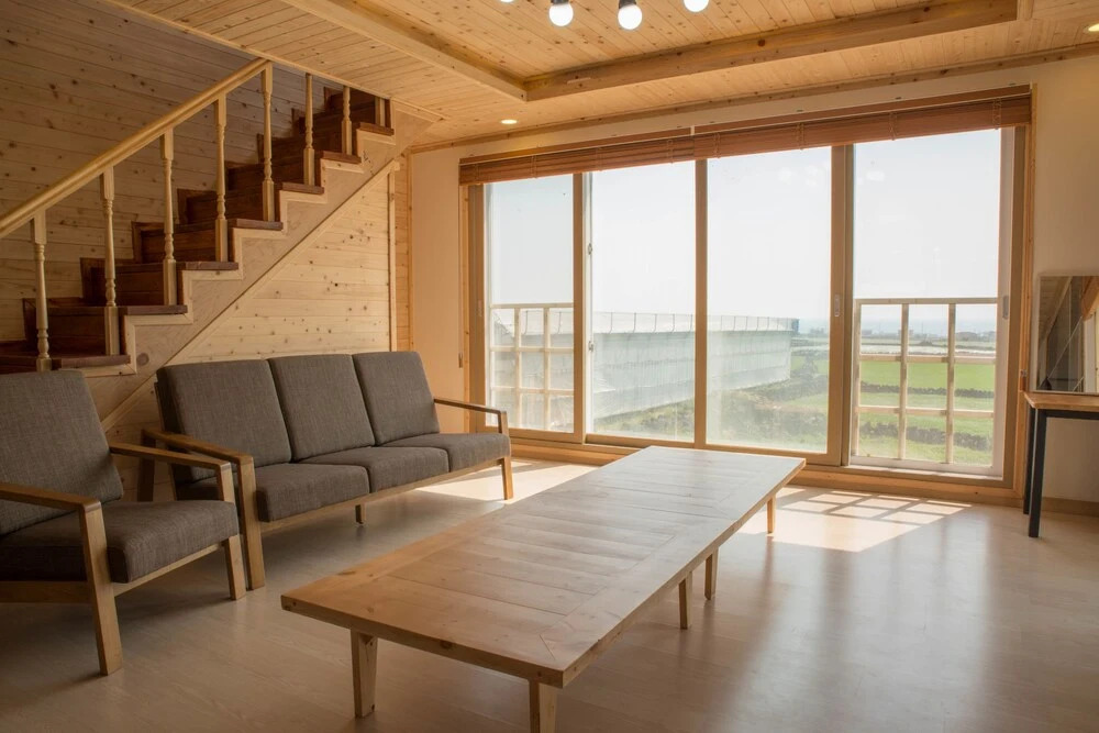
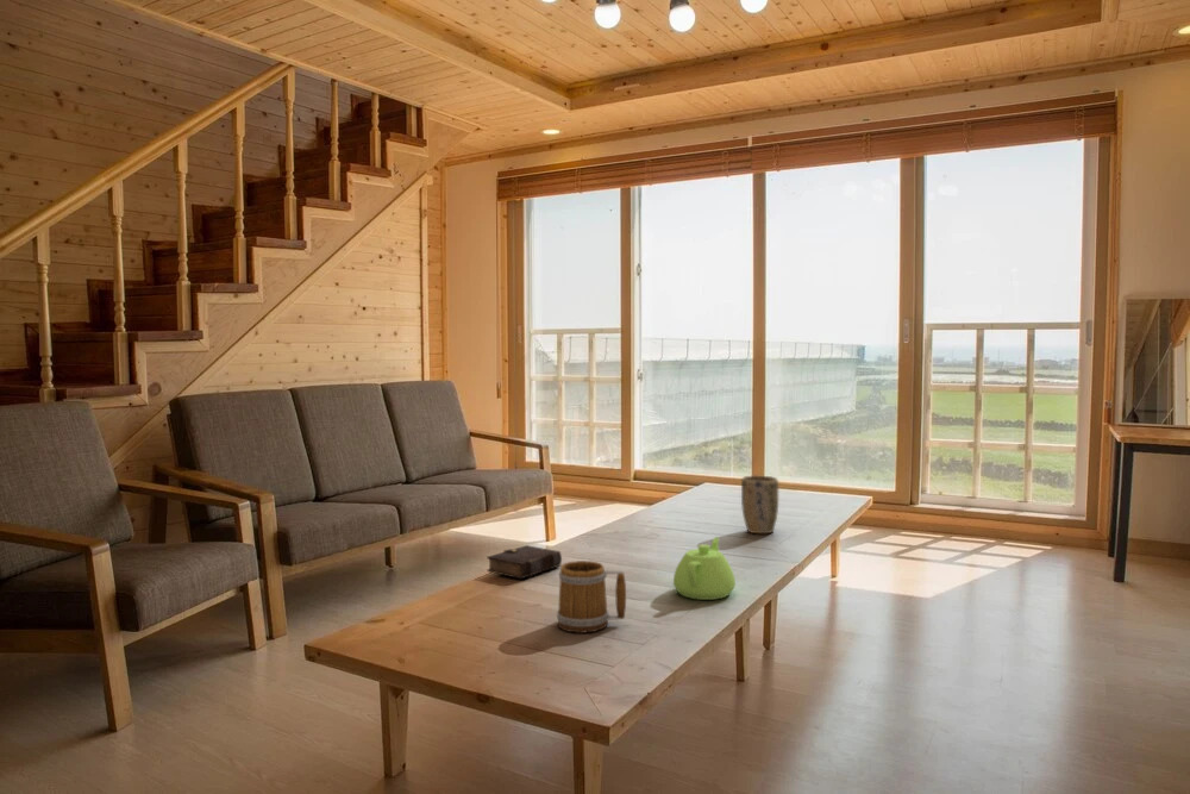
+ mug [556,559,627,634]
+ book [486,544,570,580]
+ teapot [672,536,737,601]
+ plant pot [740,474,779,534]
